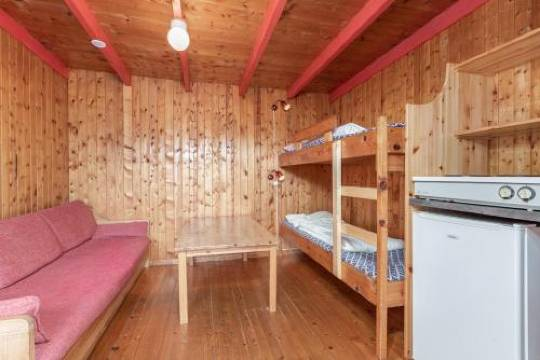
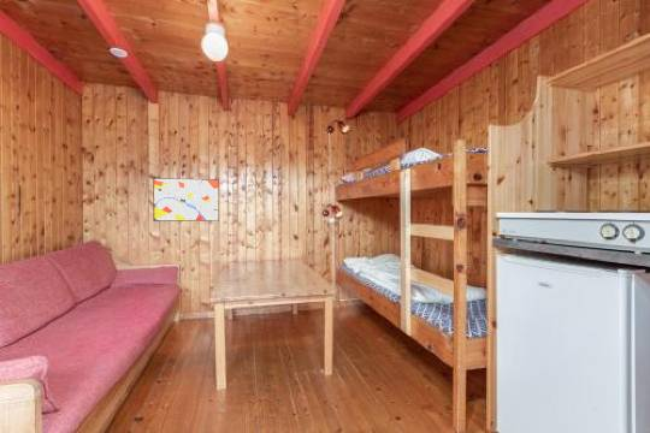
+ wall art [152,177,220,223]
